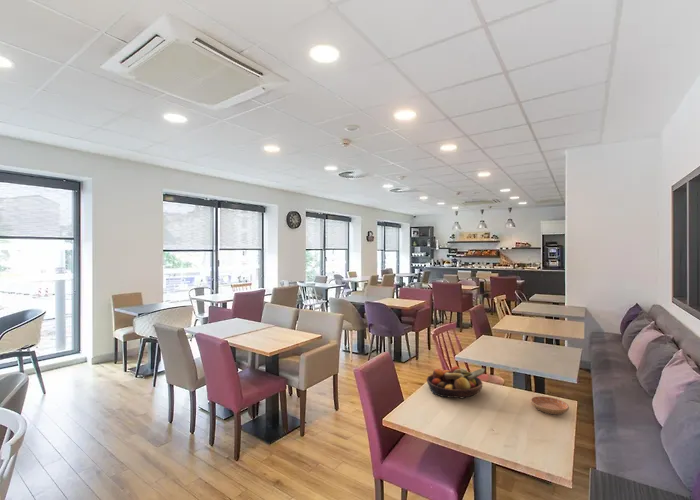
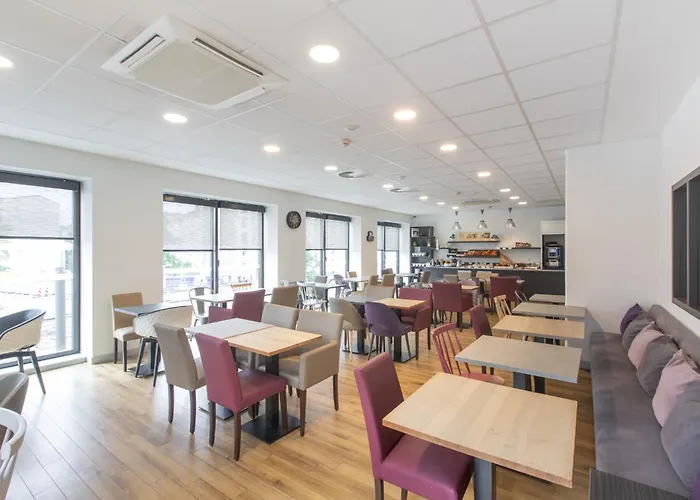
- saucer [530,395,570,415]
- fruit bowl [426,365,486,399]
